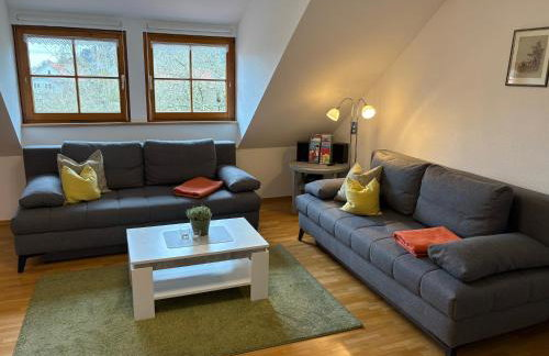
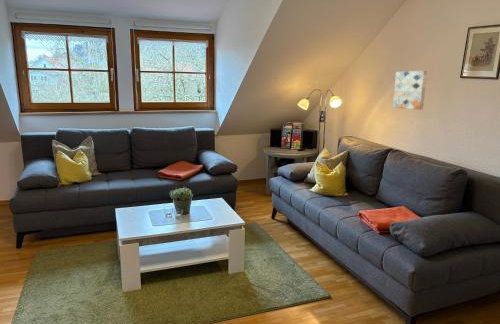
+ wall art [392,70,428,111]
